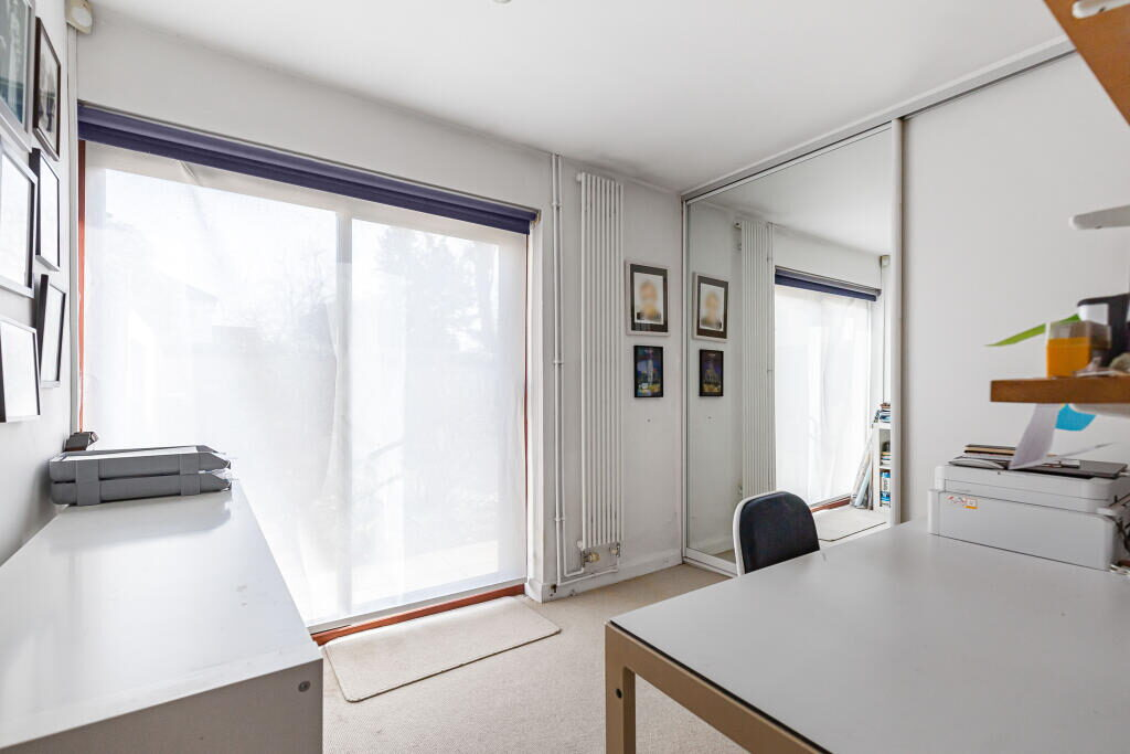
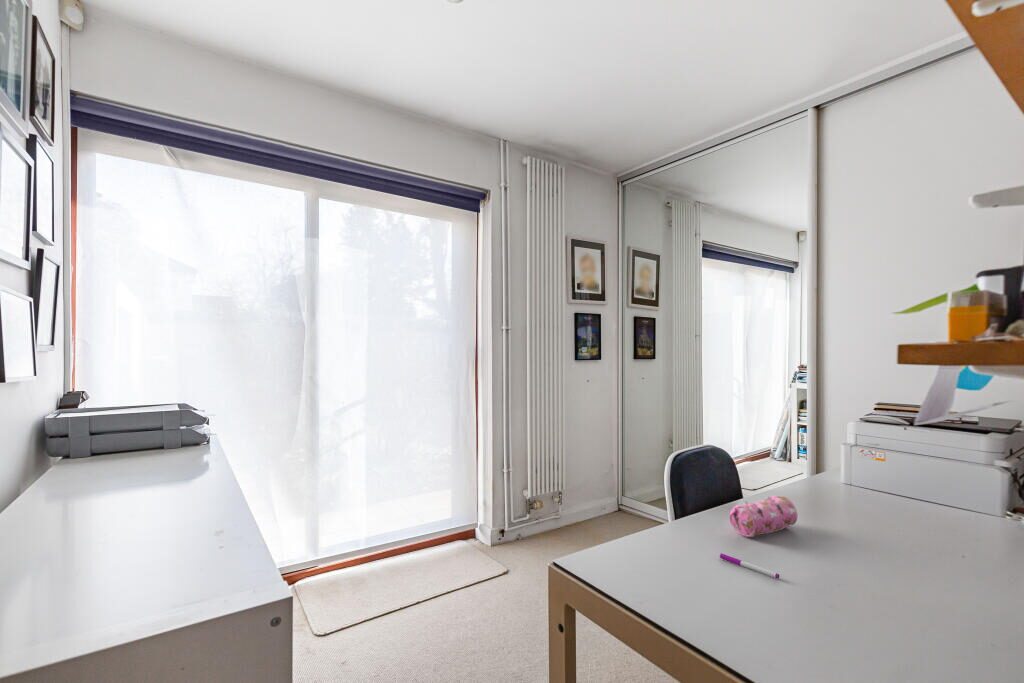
+ pen [719,552,780,579]
+ pencil case [728,495,798,538]
